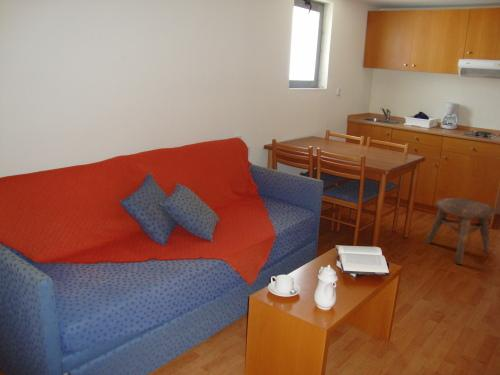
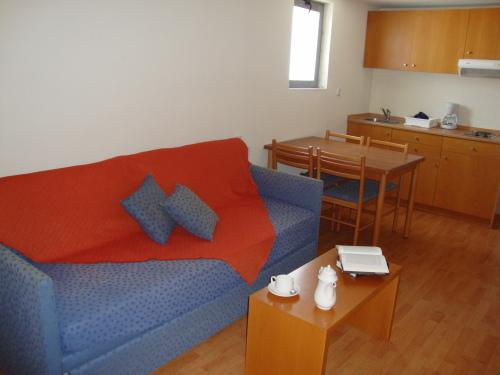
- stool [425,197,496,265]
